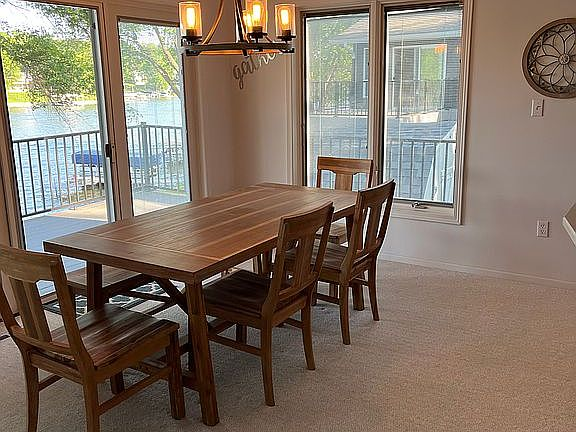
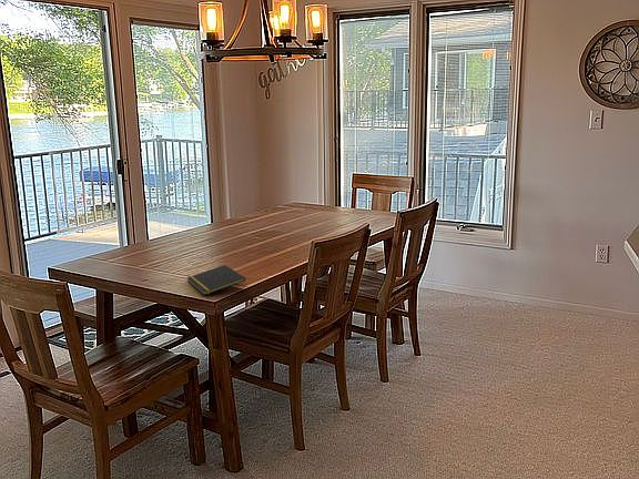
+ notepad [186,264,247,296]
